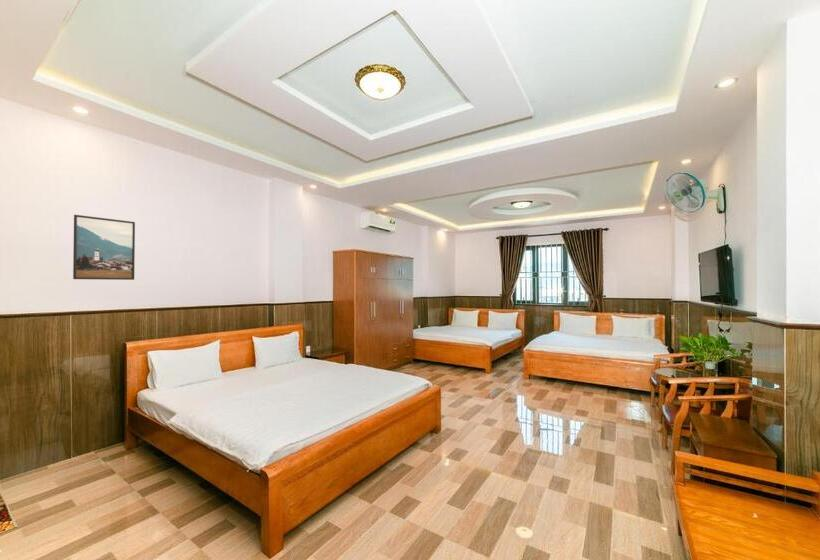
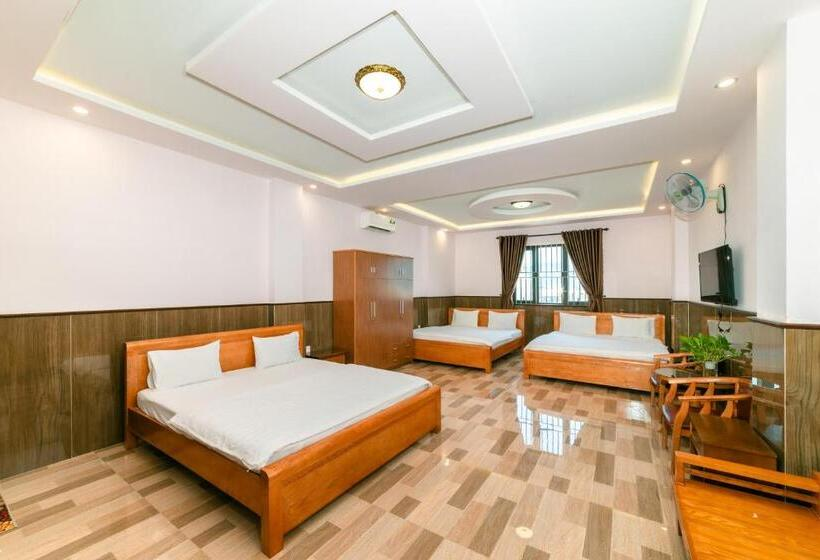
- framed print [72,214,136,281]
